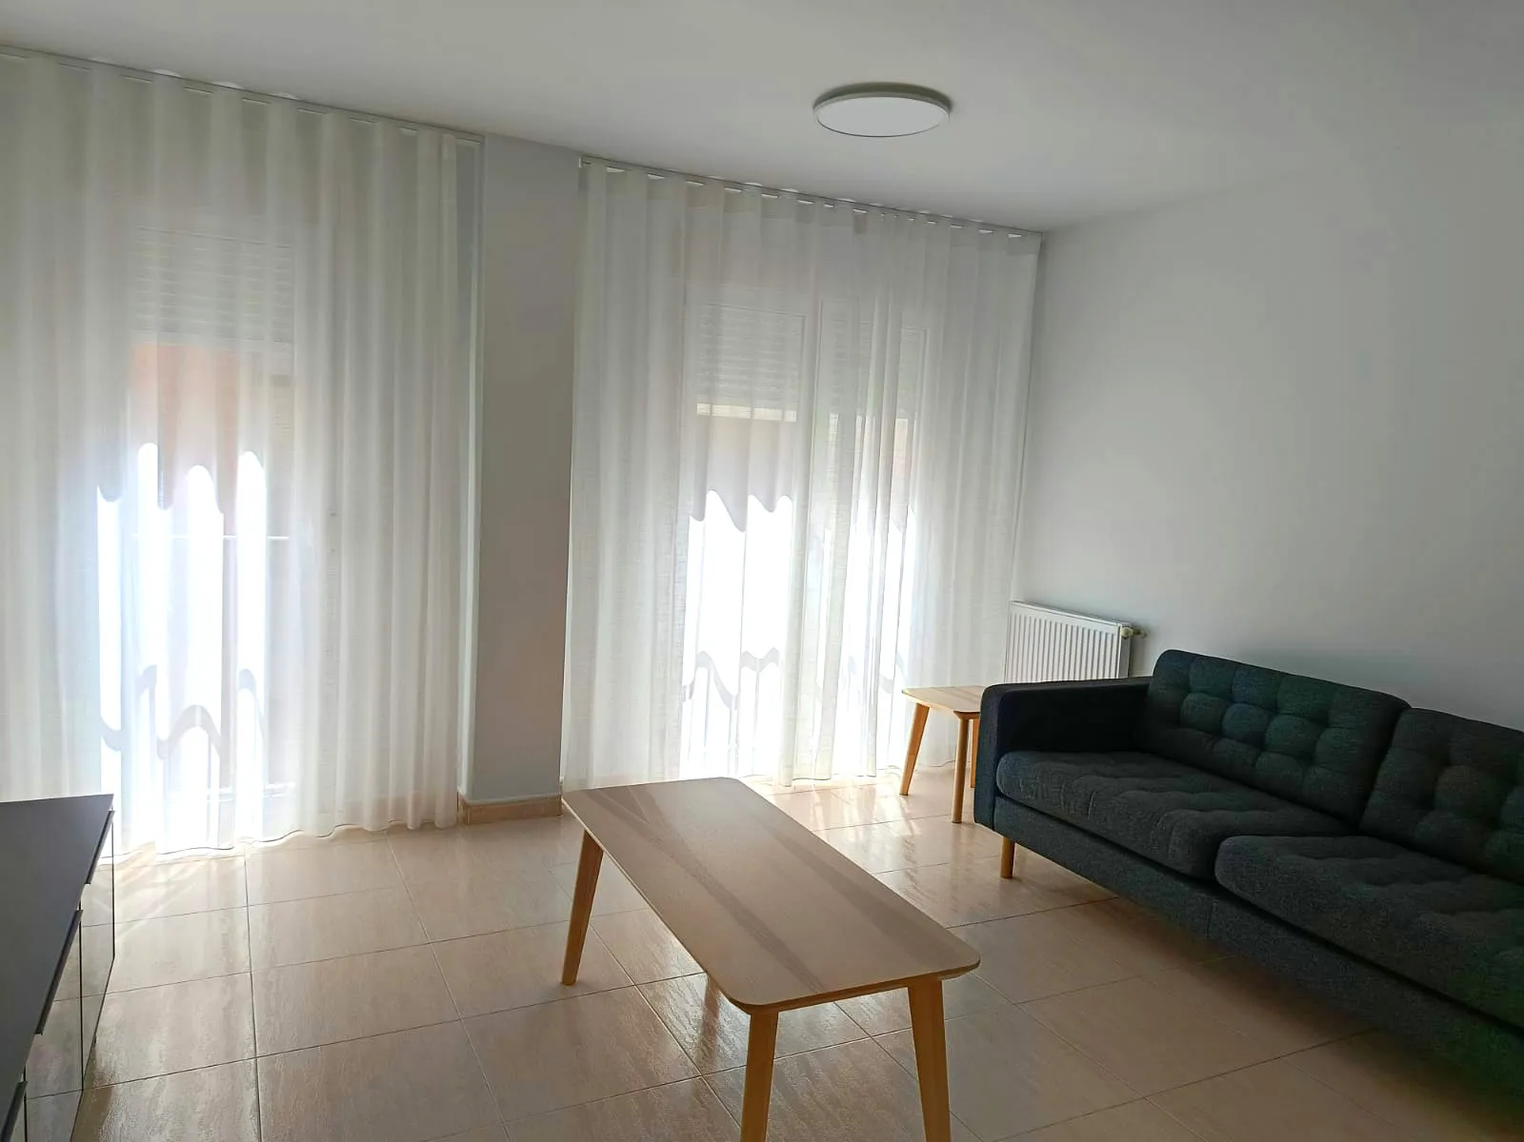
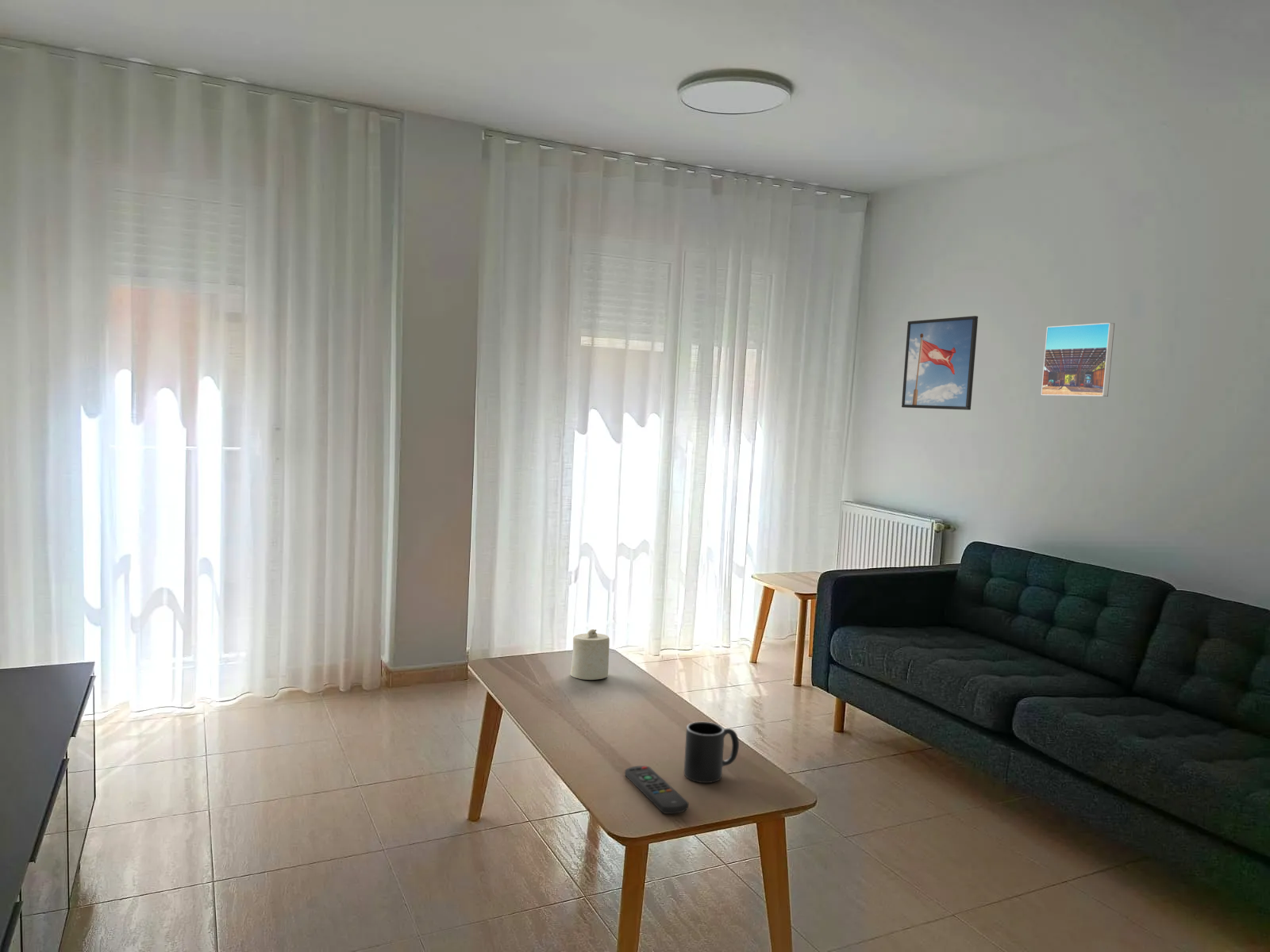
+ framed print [901,315,979,411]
+ mug [683,721,740,784]
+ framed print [1041,322,1115,397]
+ candle [570,628,610,681]
+ remote control [624,765,689,815]
